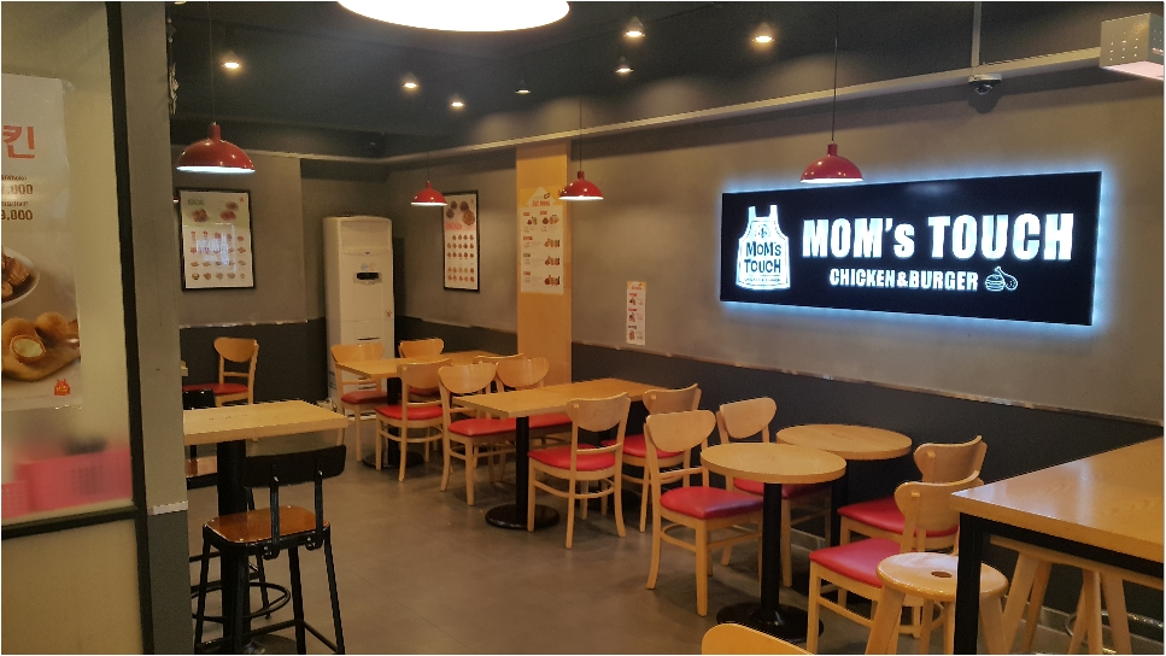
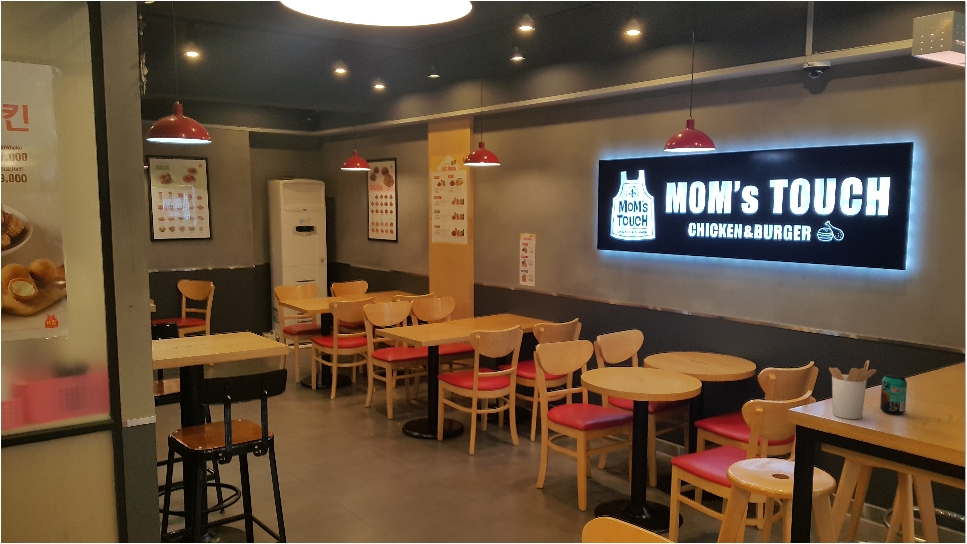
+ utensil holder [828,359,878,420]
+ beverage can [879,373,908,416]
